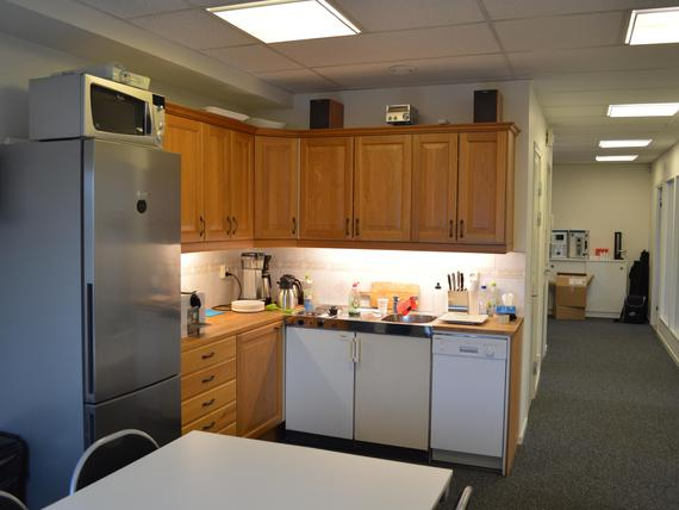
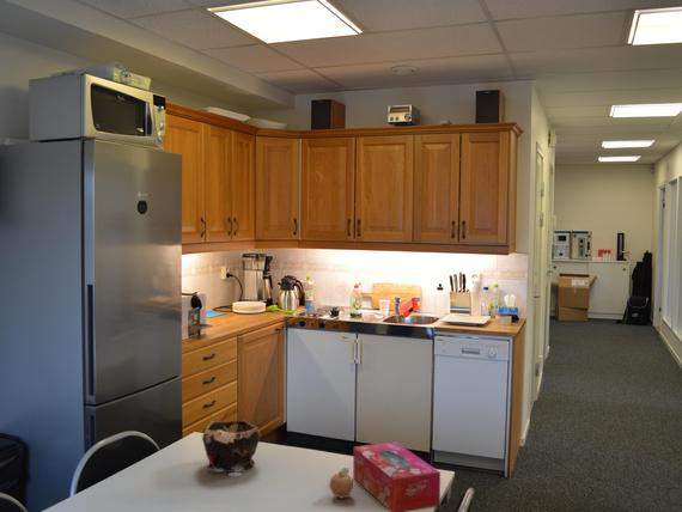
+ fruit [329,467,354,499]
+ tissue box [352,440,442,512]
+ decorative bowl [201,419,261,474]
